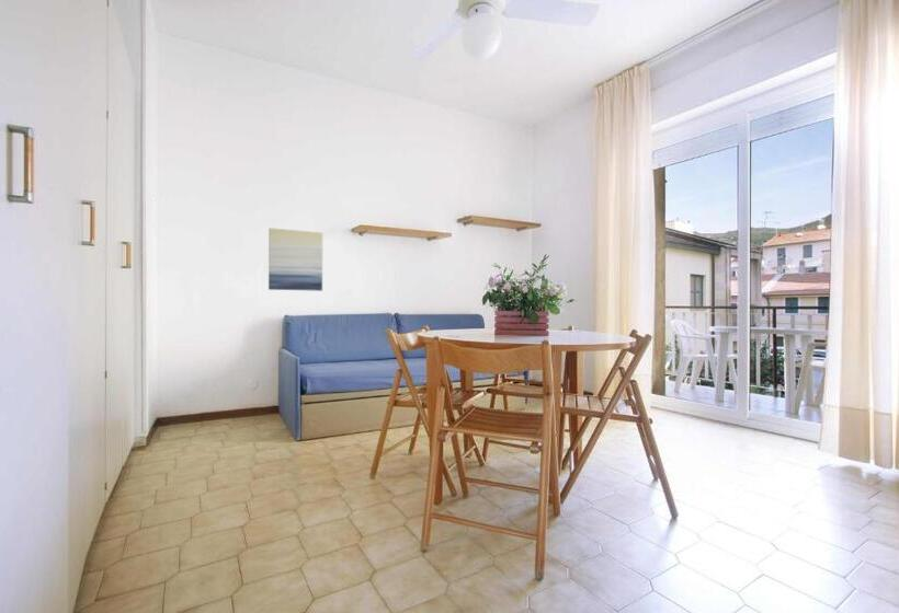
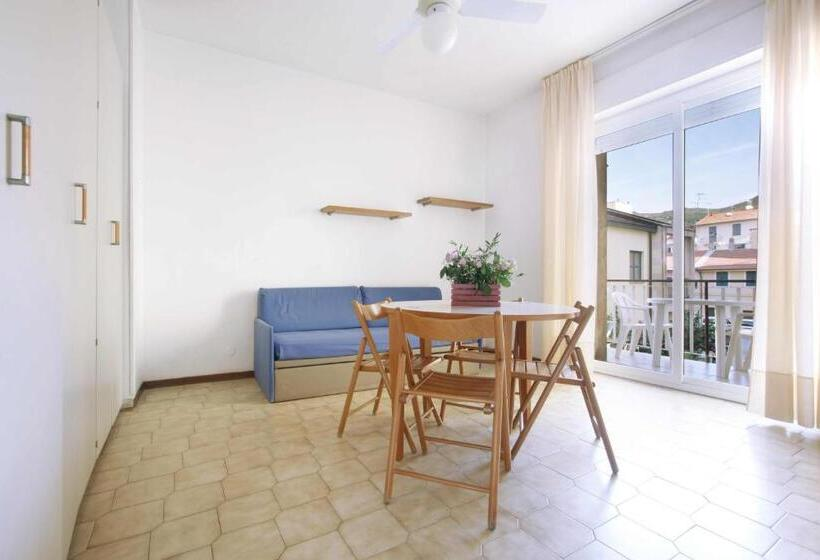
- wall art [268,227,323,292]
